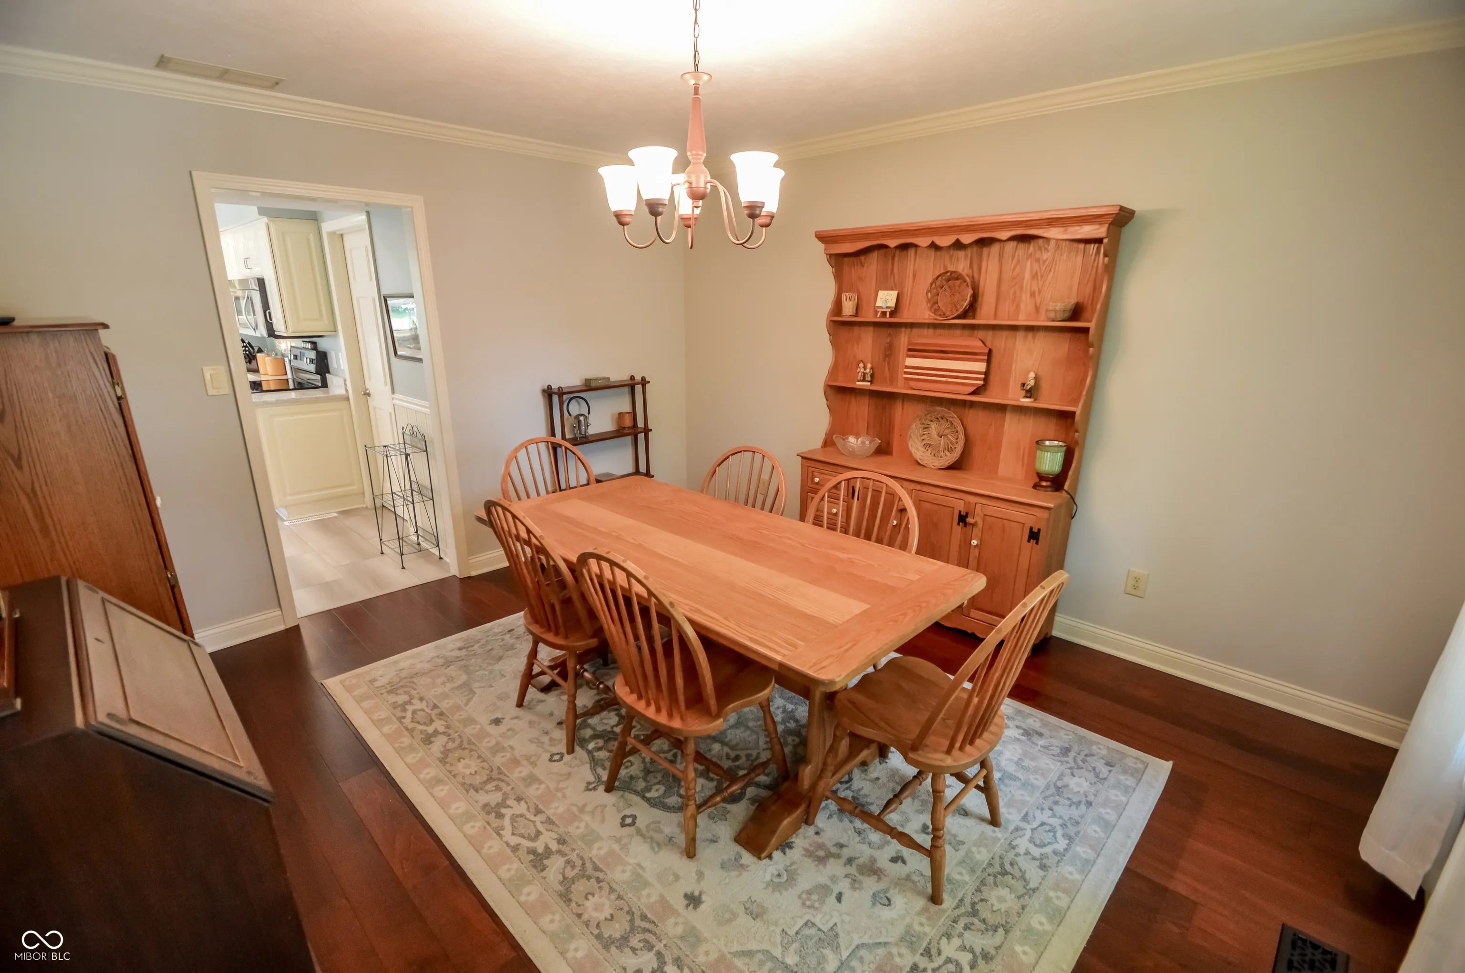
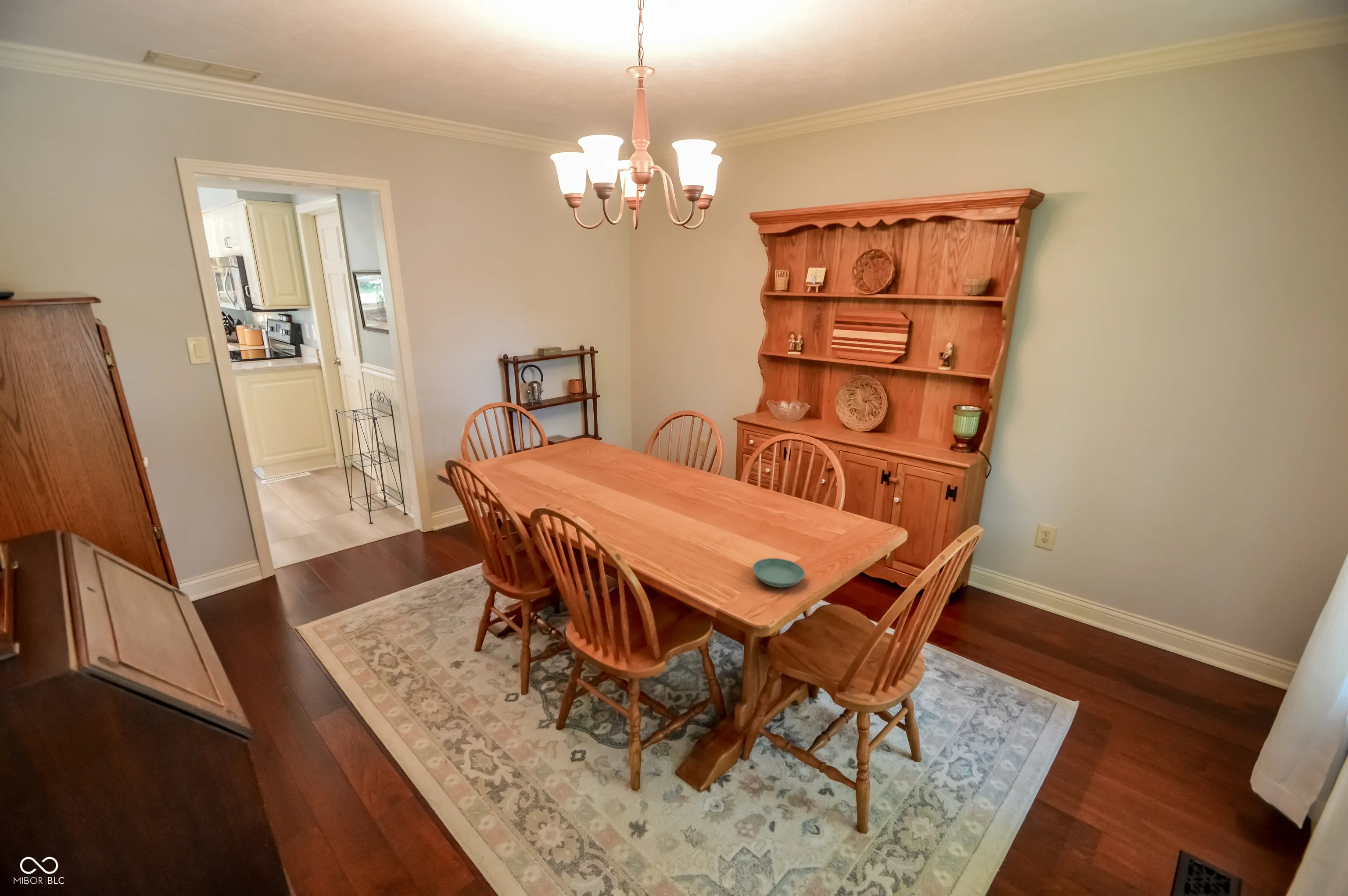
+ saucer [752,558,805,588]
